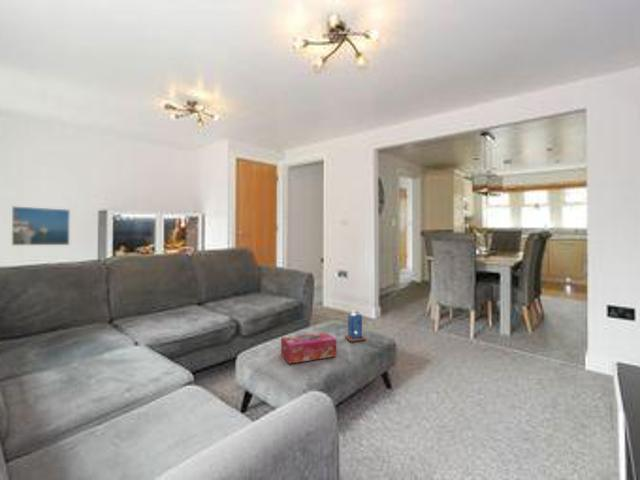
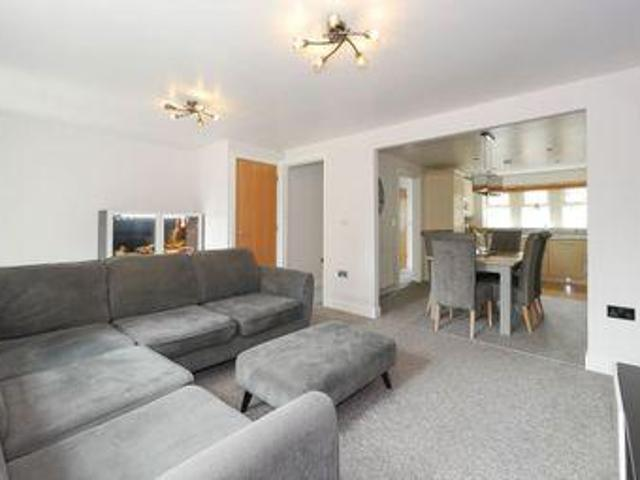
- candle [344,309,367,343]
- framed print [11,205,71,246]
- tissue box [280,331,337,365]
